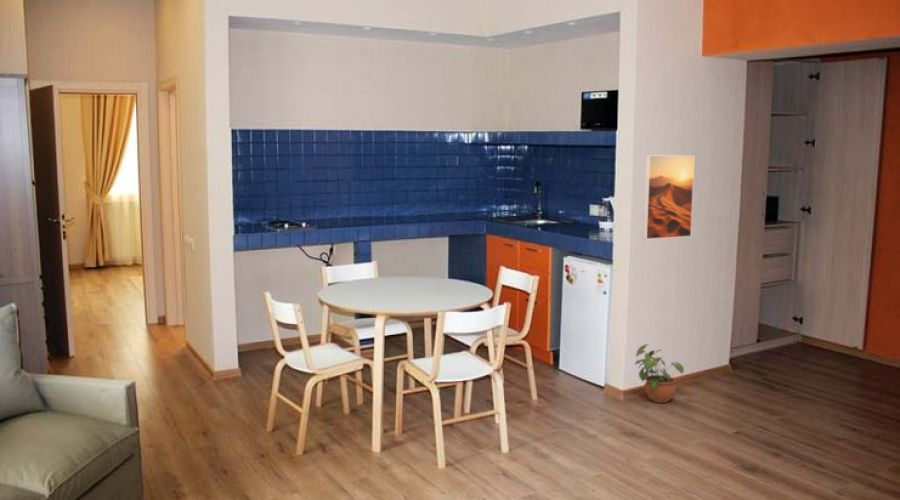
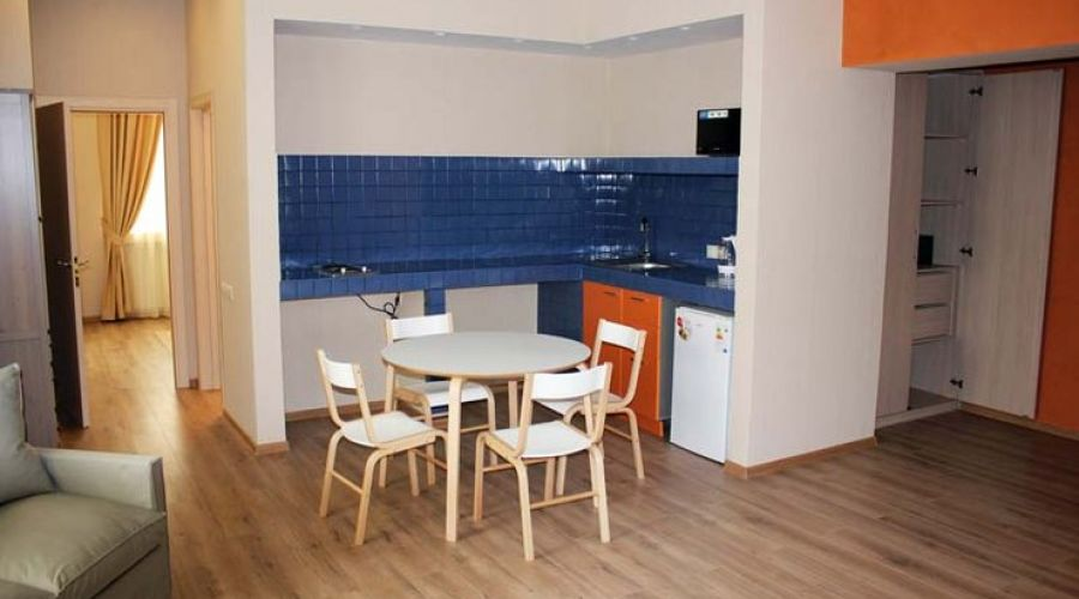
- potted plant [634,343,685,404]
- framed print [642,154,696,240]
